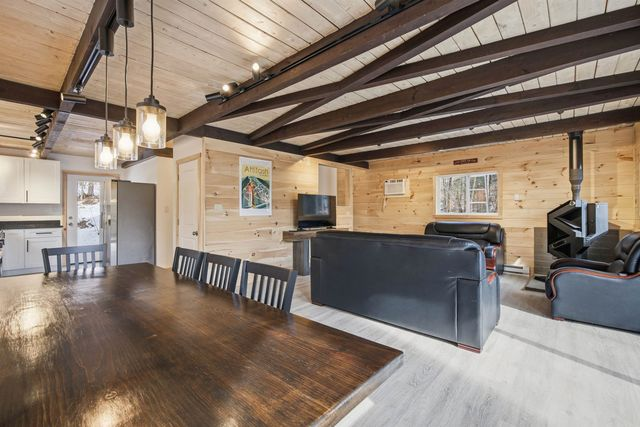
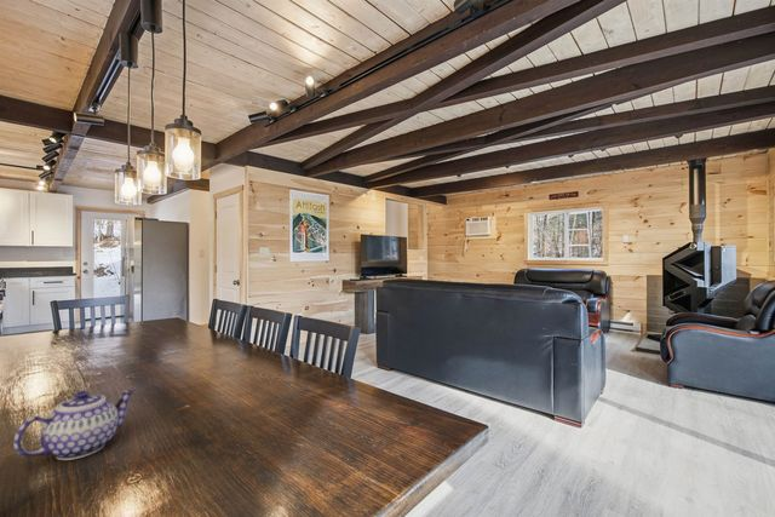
+ teapot [12,389,136,461]
